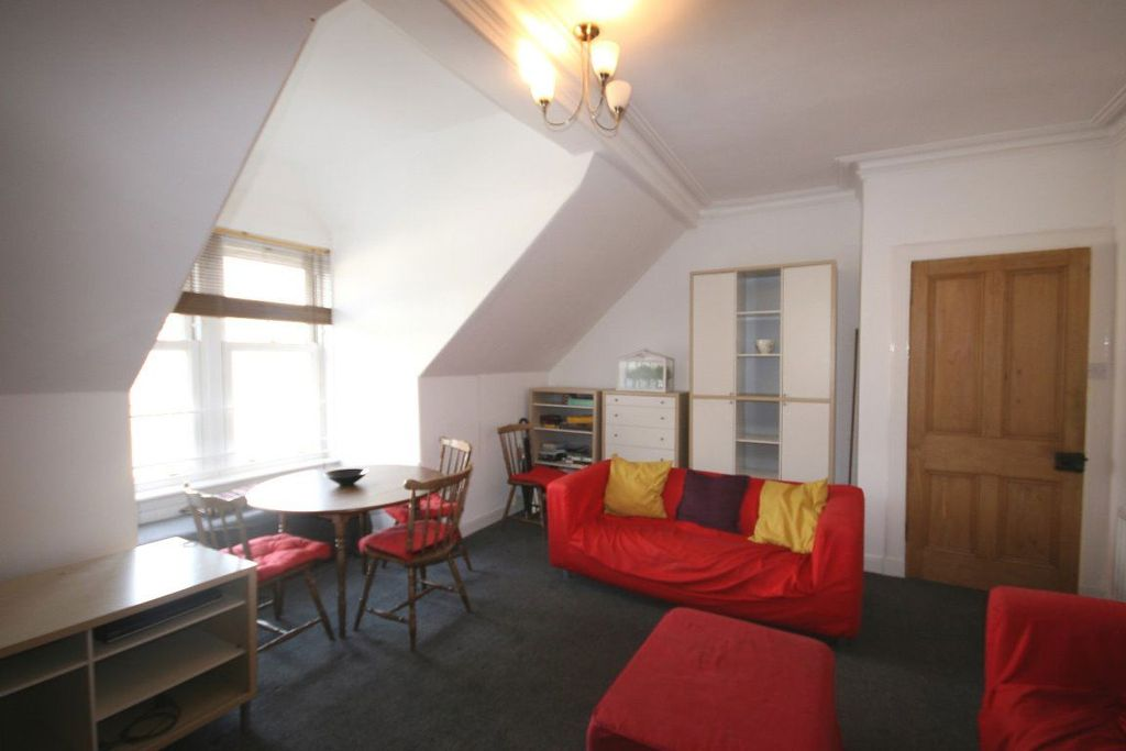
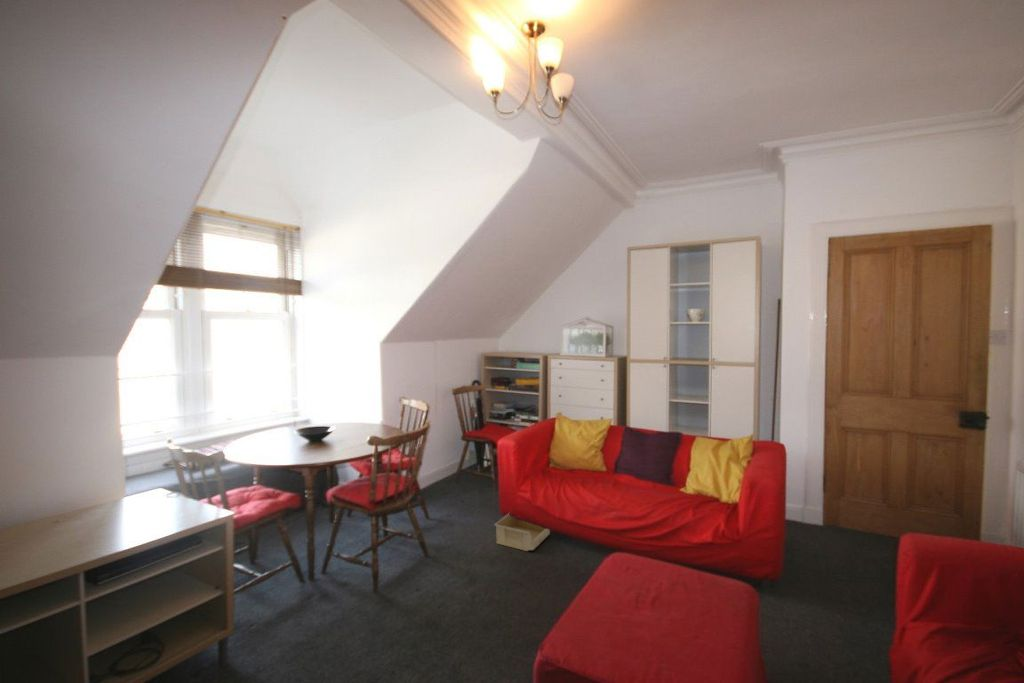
+ storage bin [493,513,551,552]
